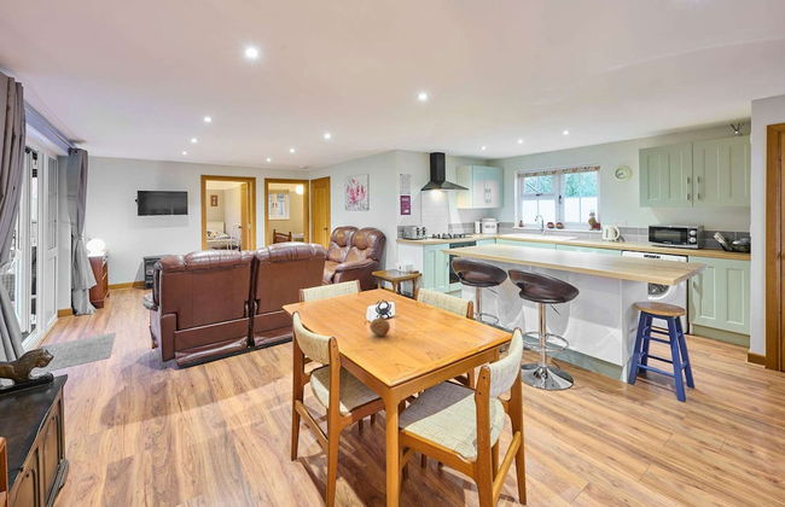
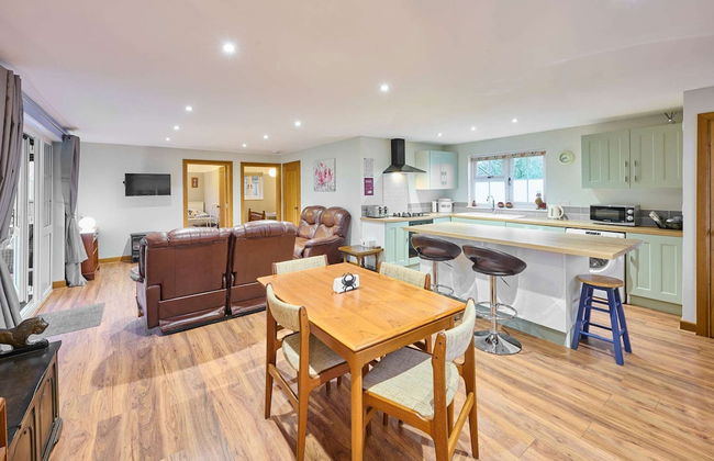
- fruit [368,314,391,337]
